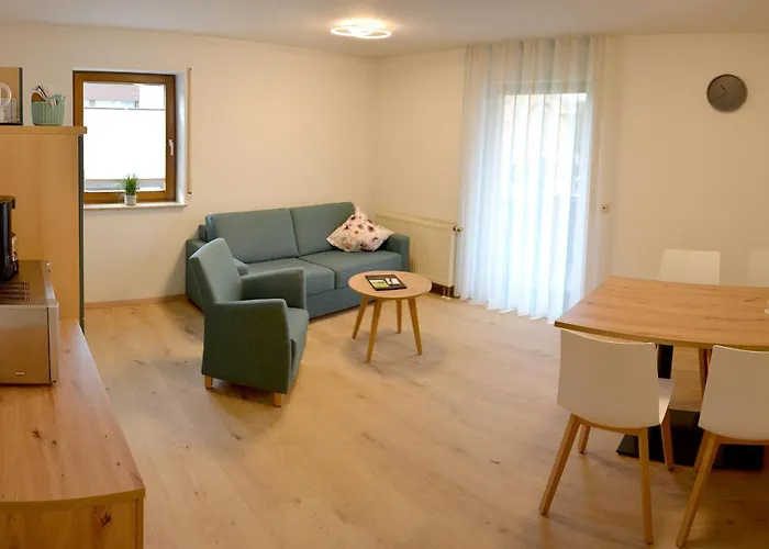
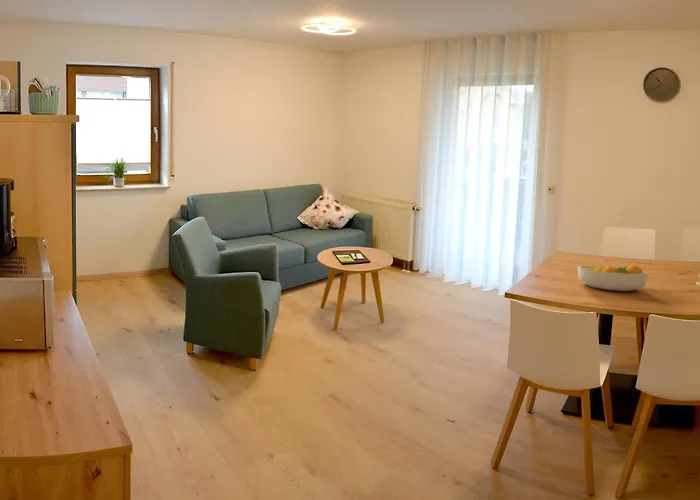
+ fruit bowl [577,263,649,292]
